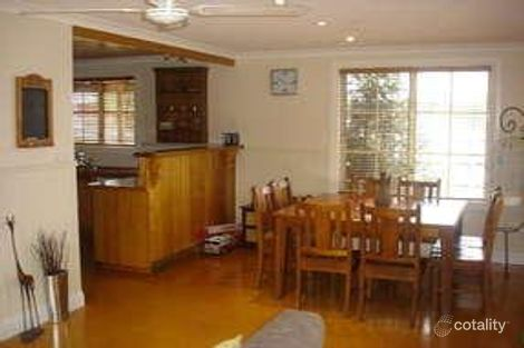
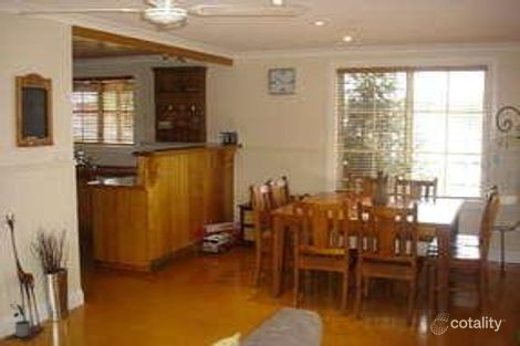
+ potted plant [9,301,31,338]
